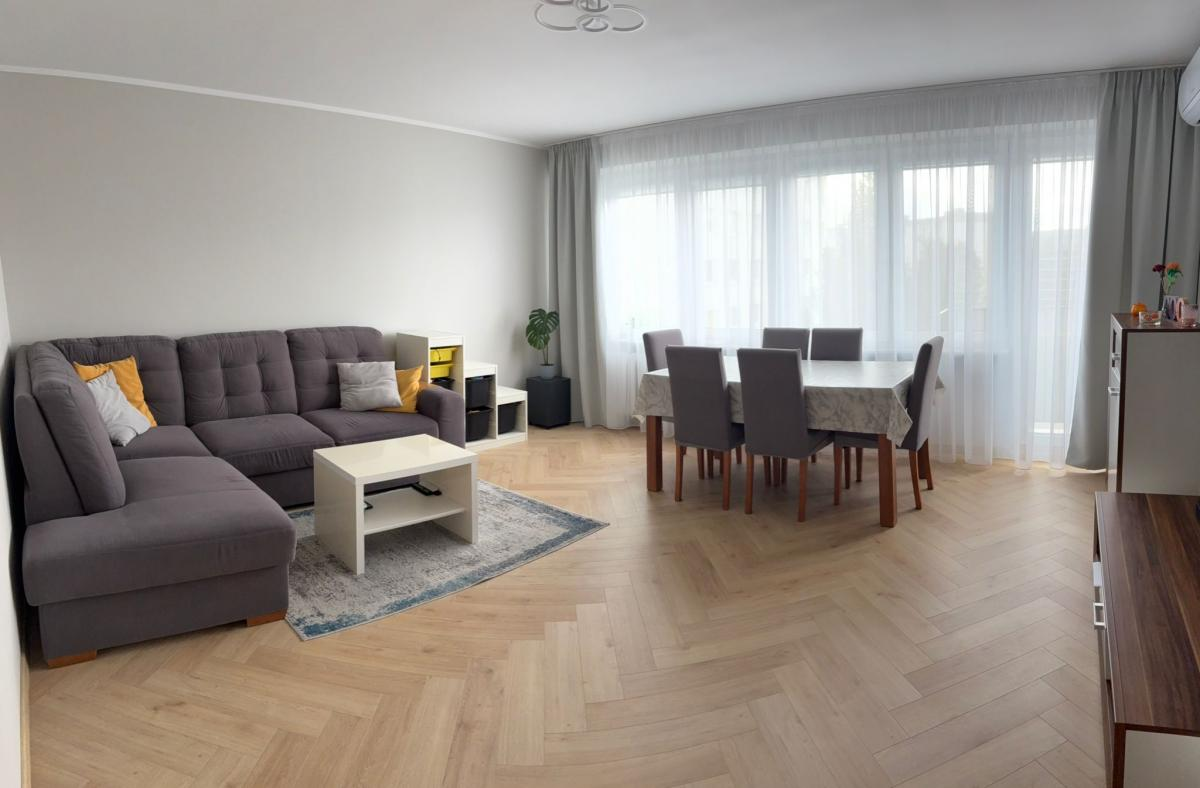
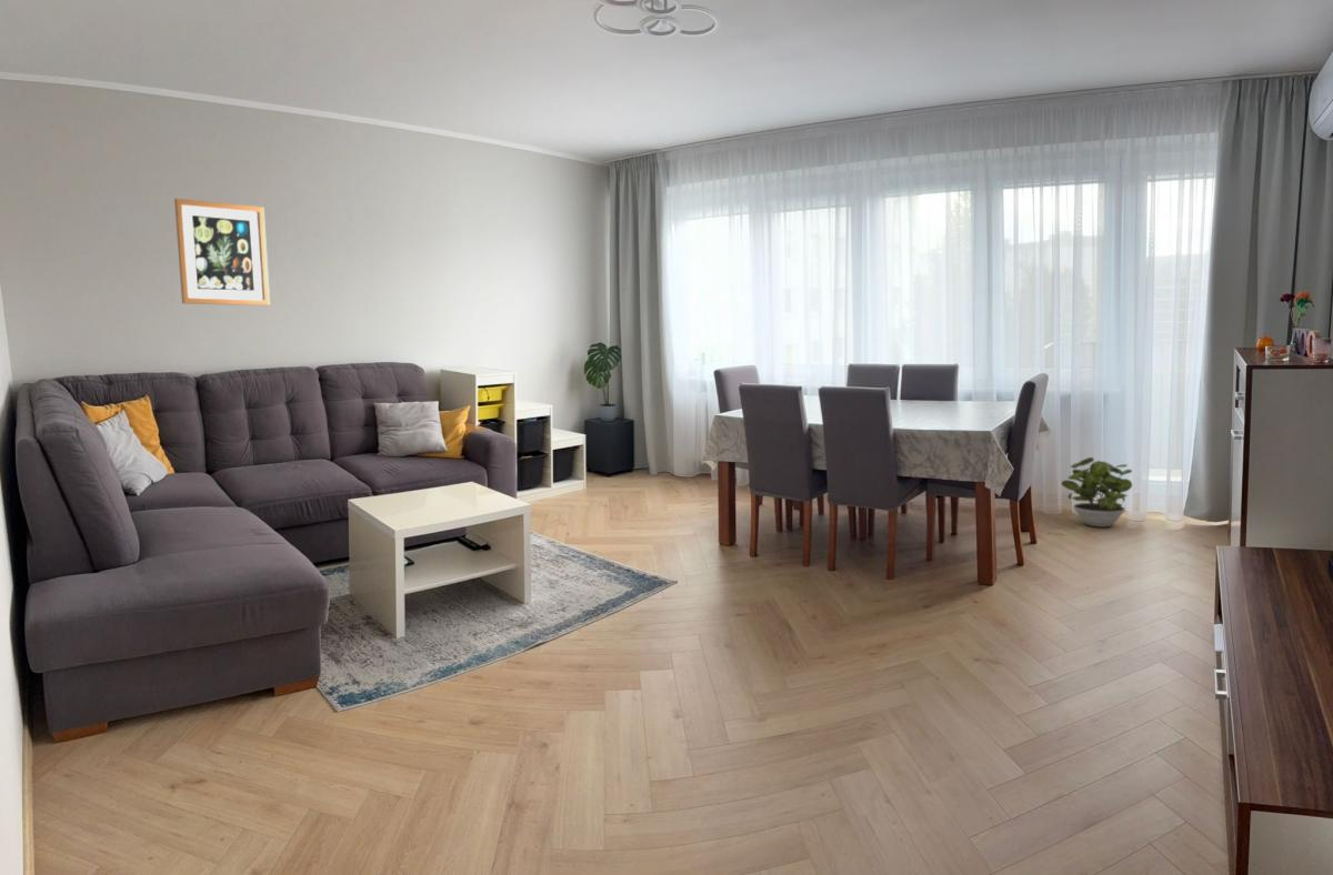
+ wall art [173,198,271,306]
+ potted plant [1060,456,1133,529]
